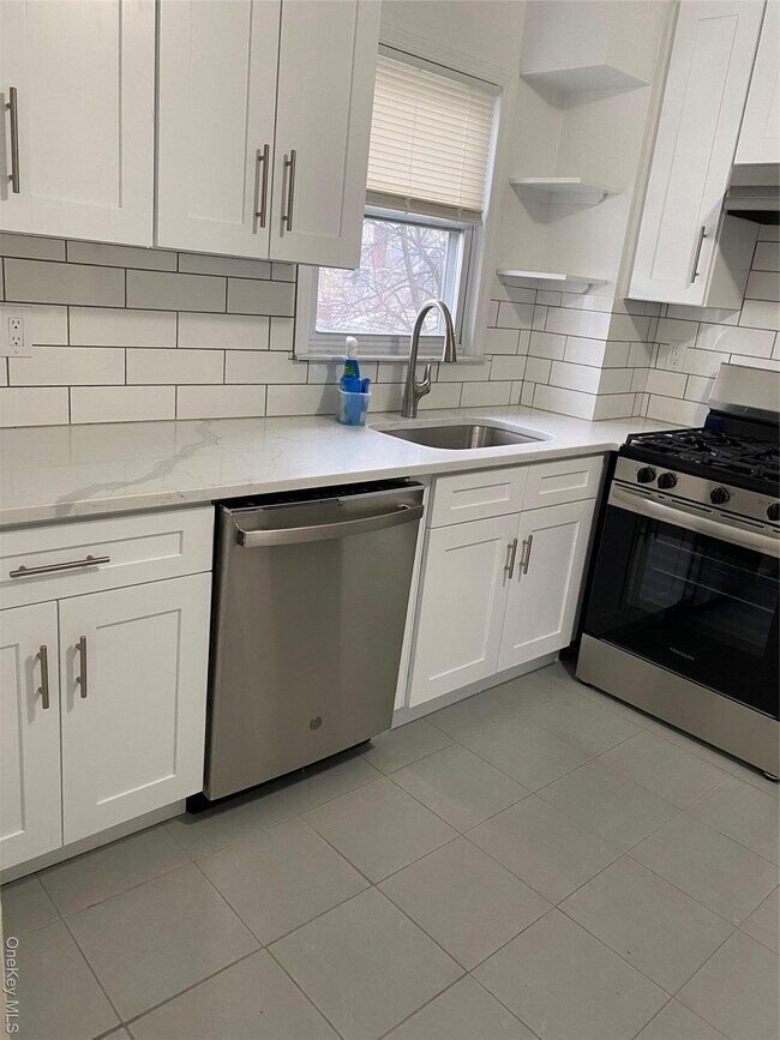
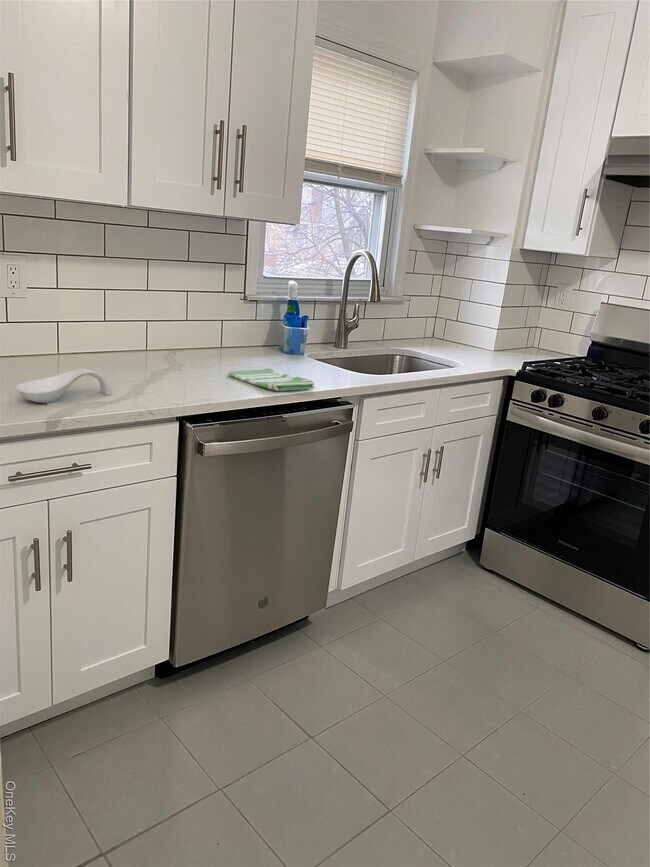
+ dish towel [227,367,315,392]
+ spoon rest [15,368,112,404]
